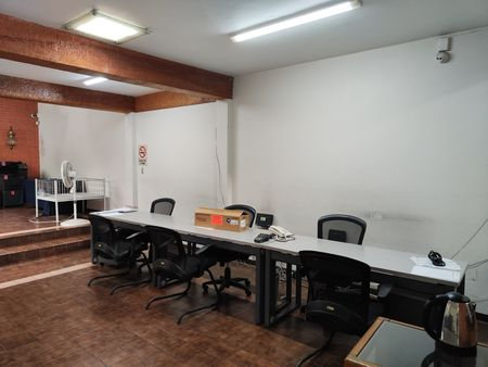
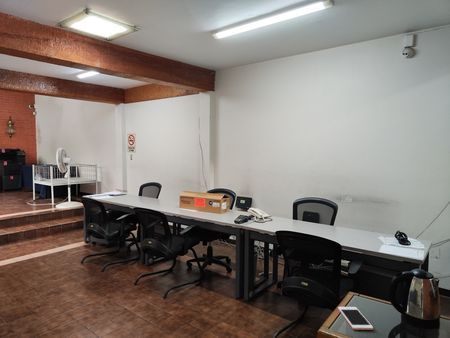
+ cell phone [337,306,374,331]
